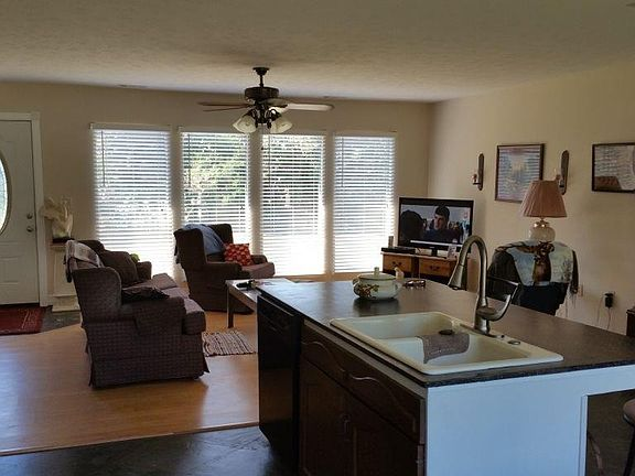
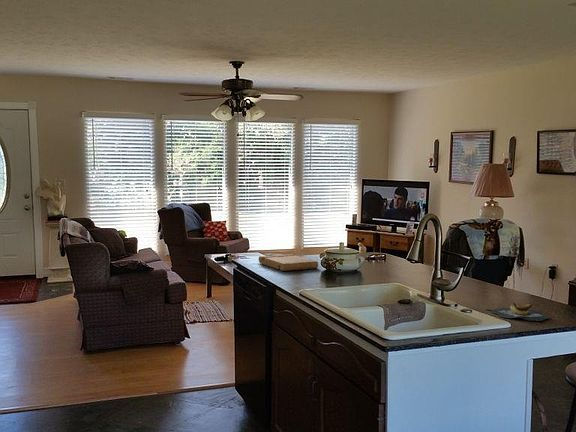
+ cutting board [258,253,319,272]
+ banana bunch [485,302,550,322]
